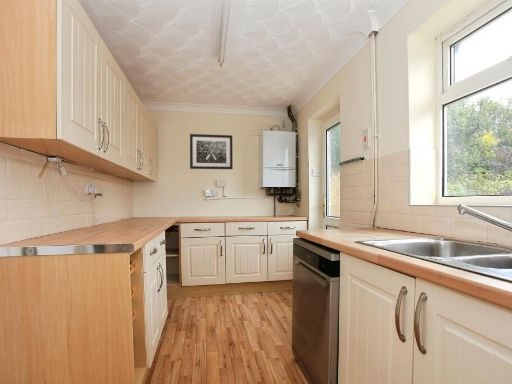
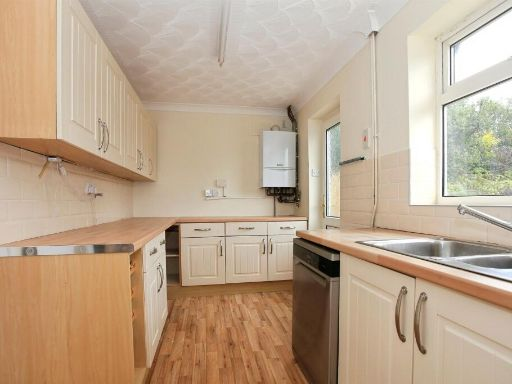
- wall art [189,133,234,170]
